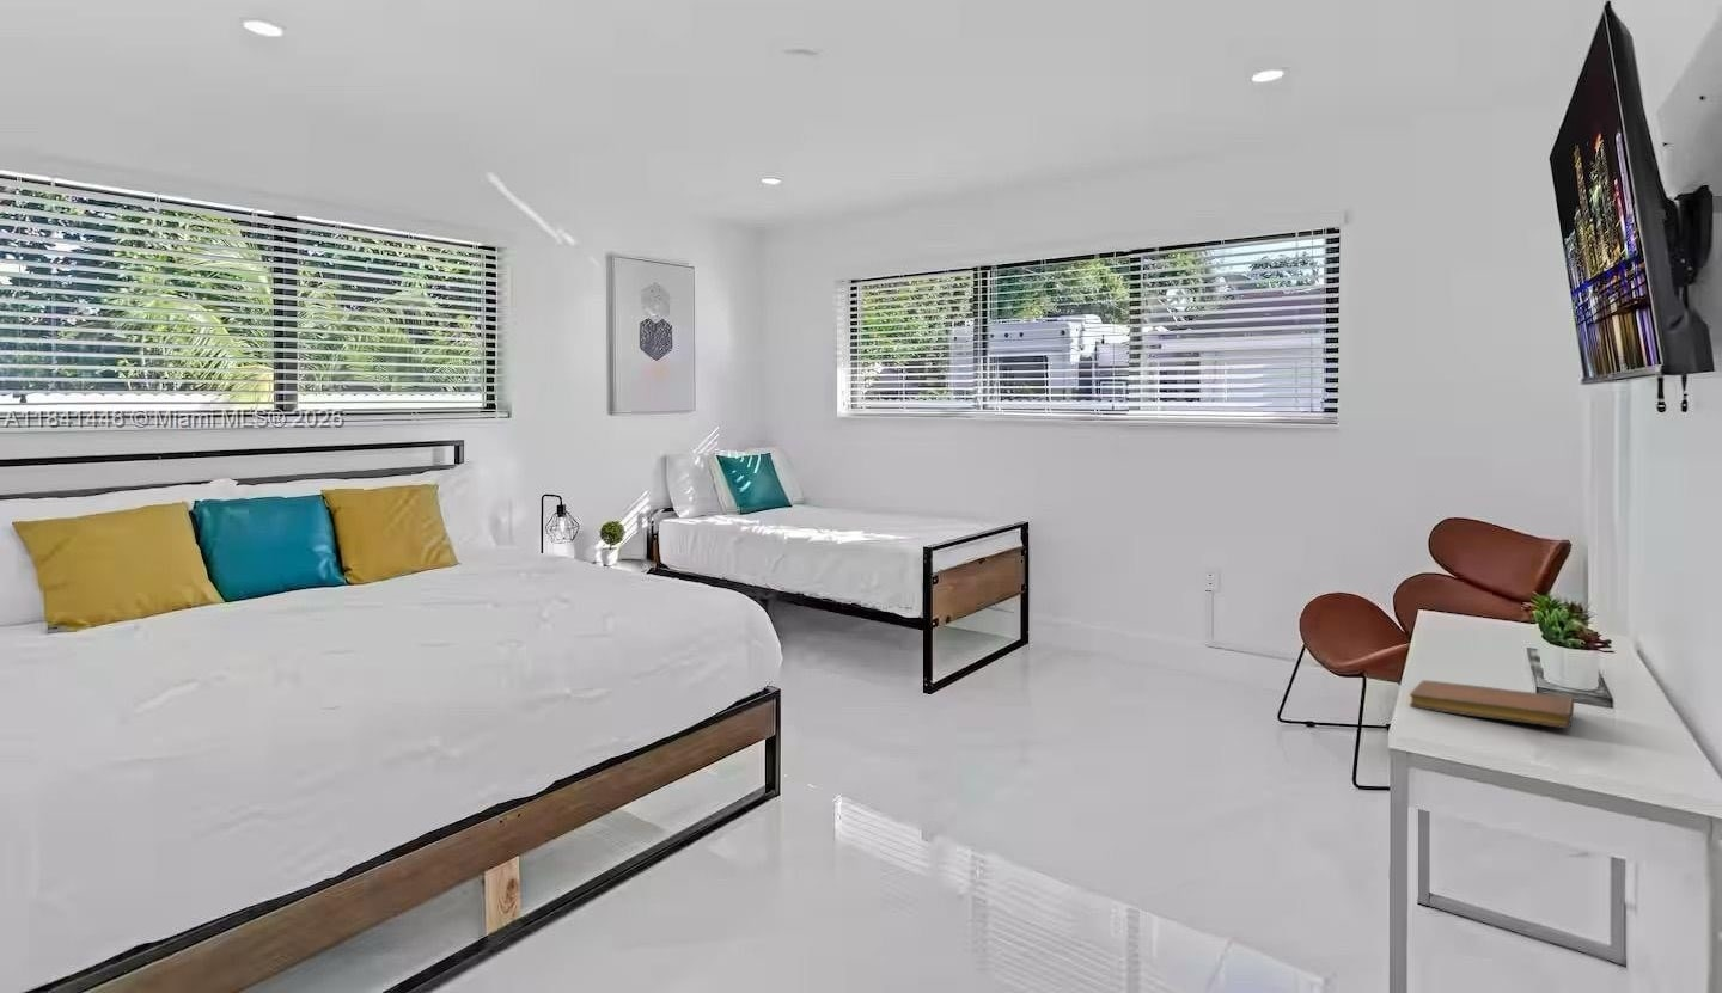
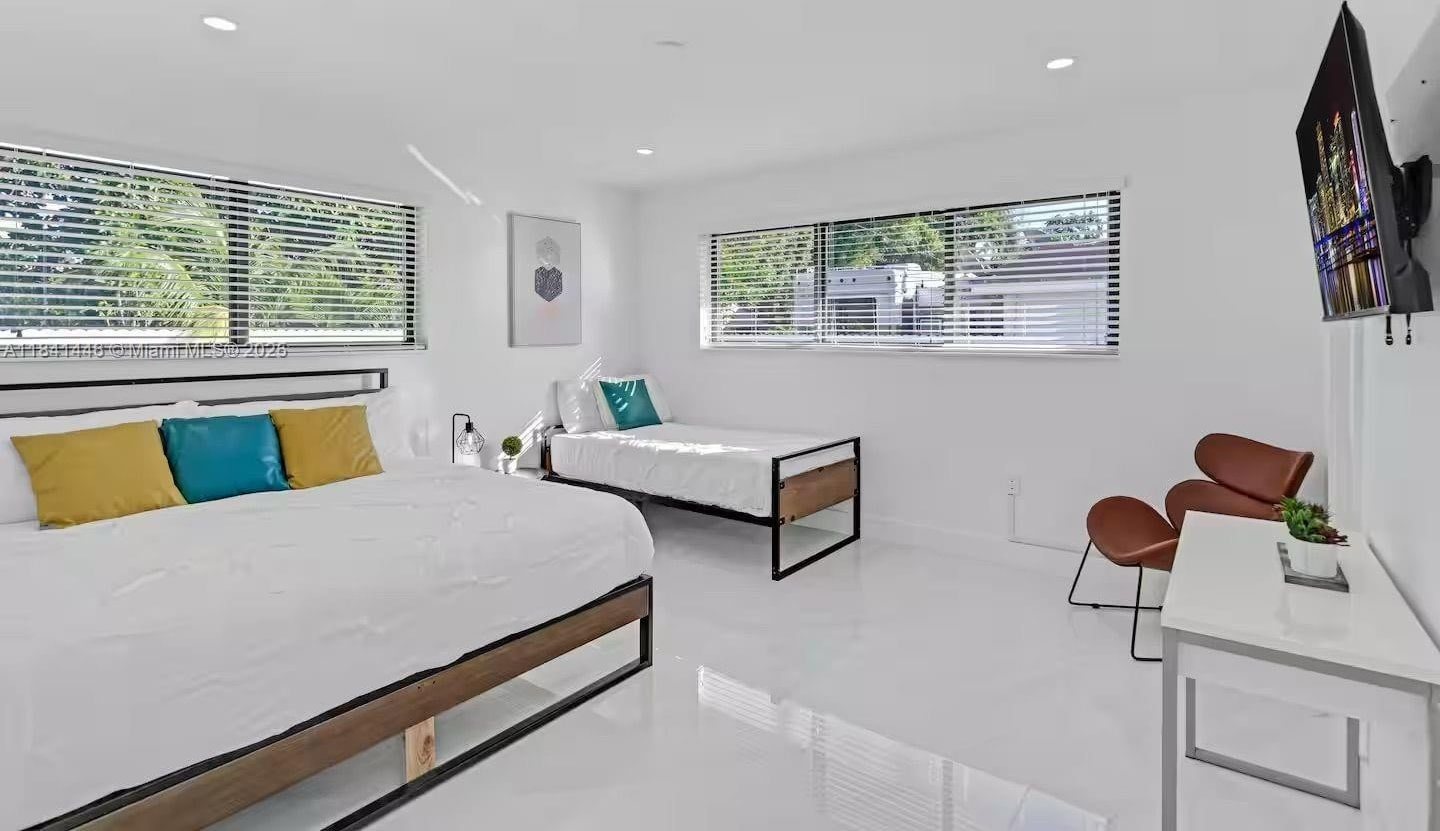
- notebook [1409,679,1575,729]
